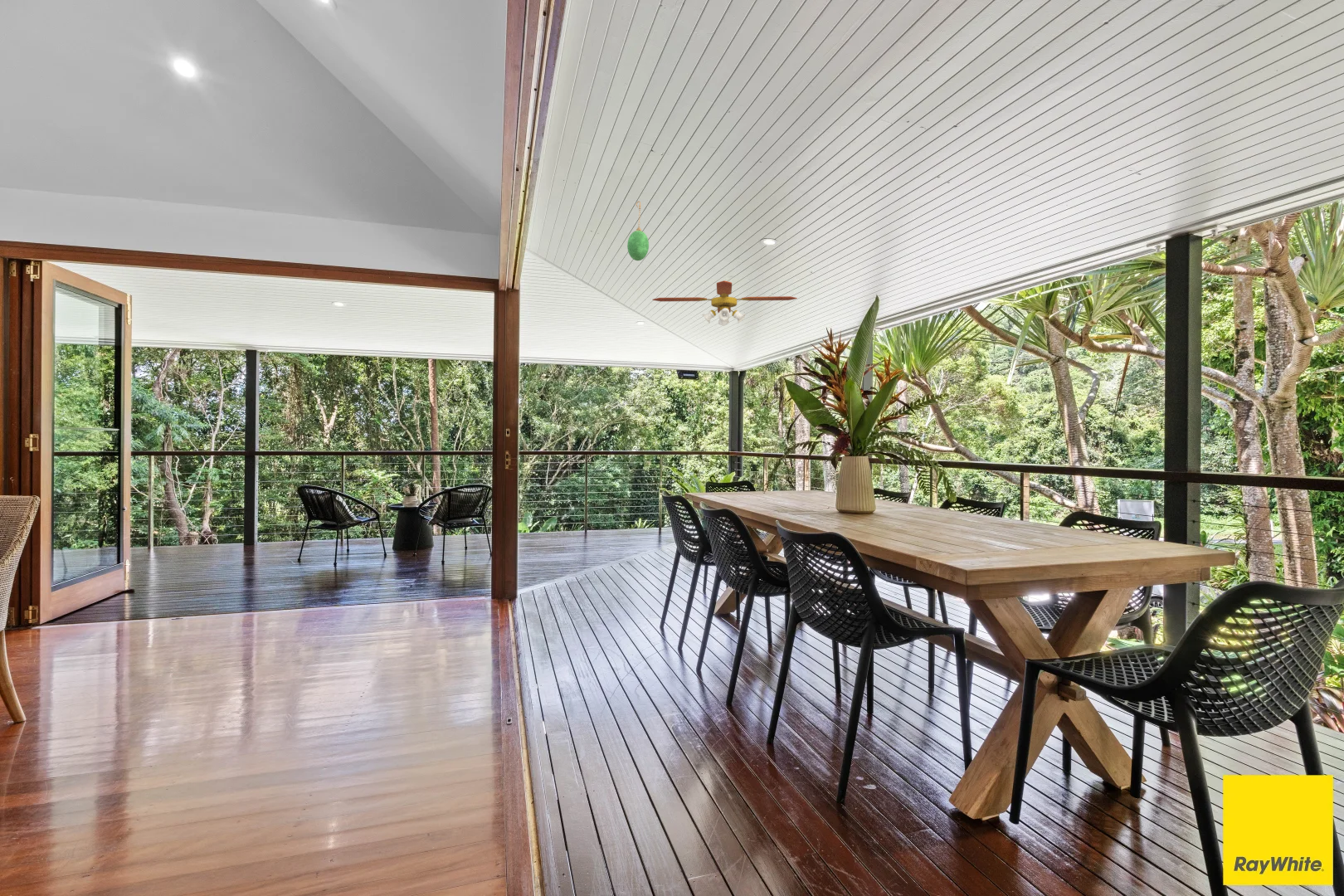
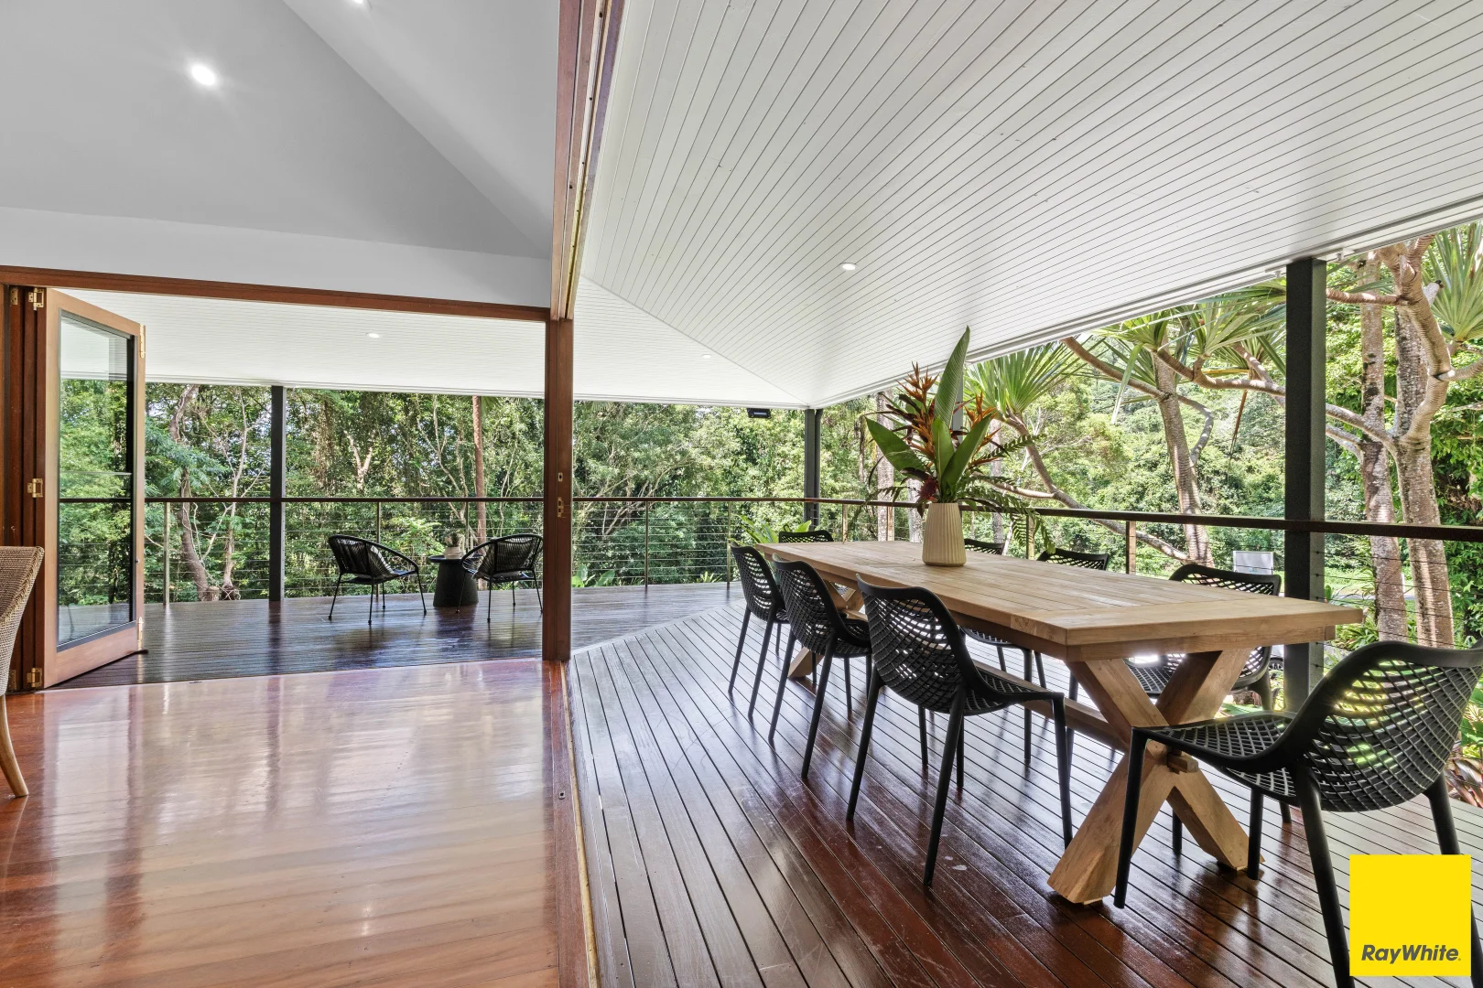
- hanging planter [626,200,650,261]
- ceiling fan [652,280,798,327]
